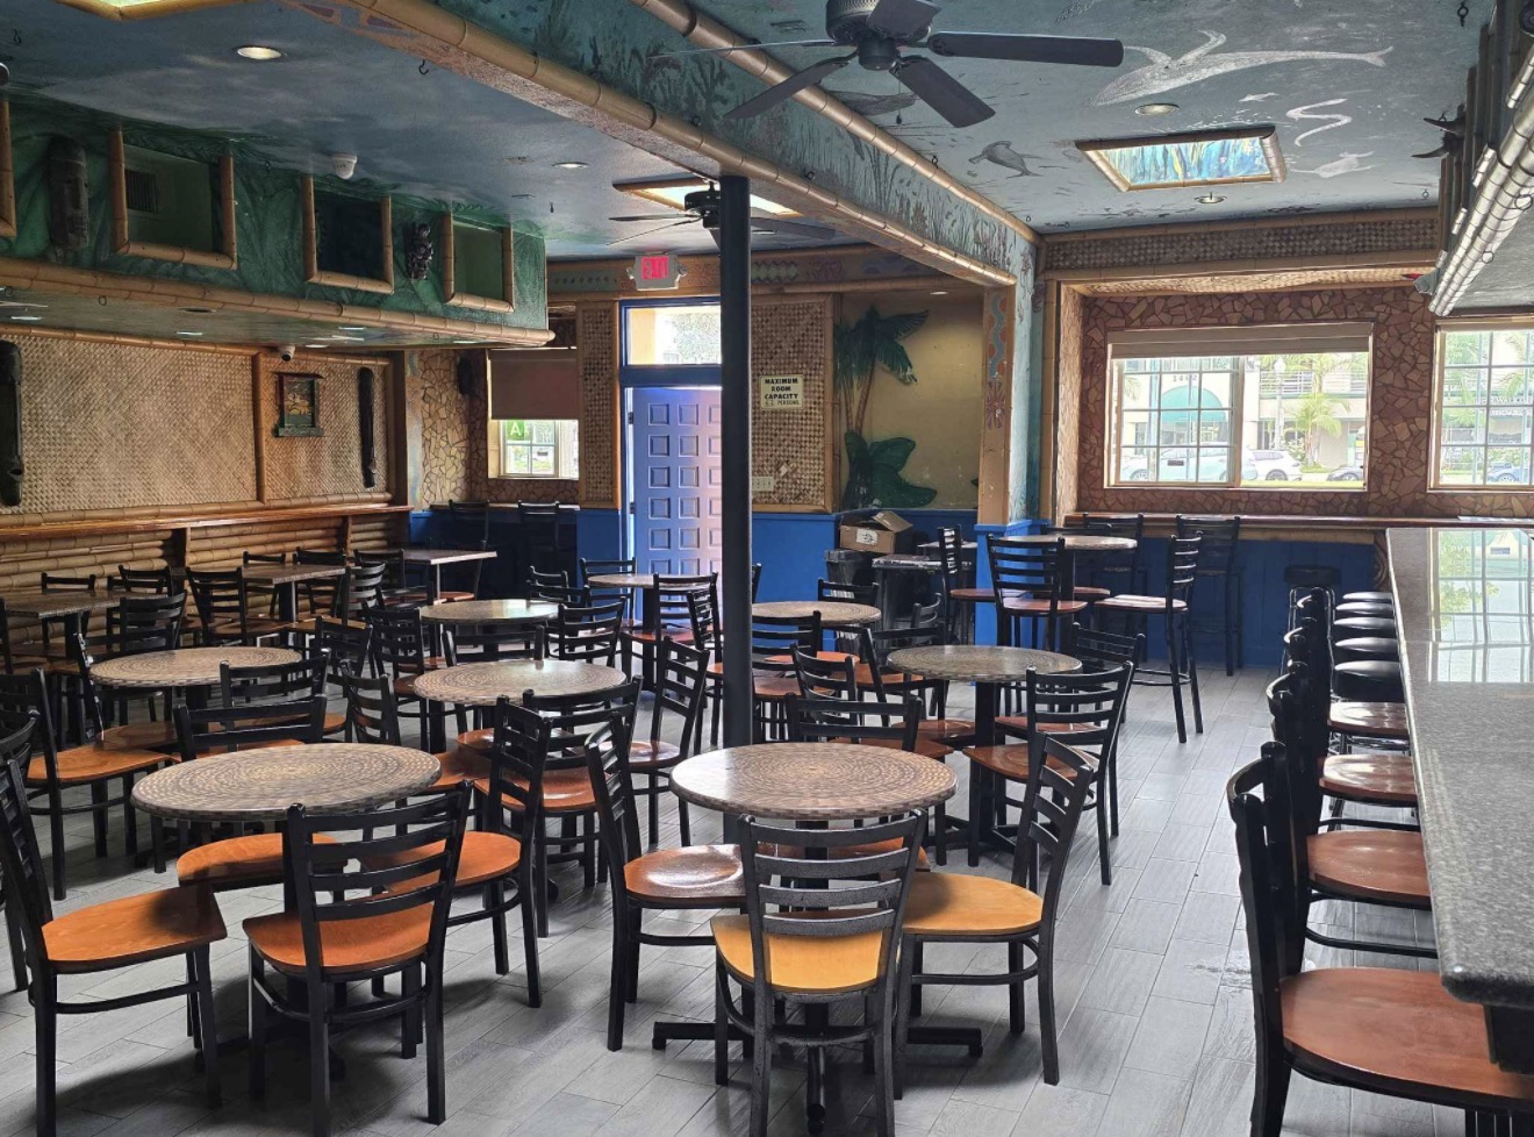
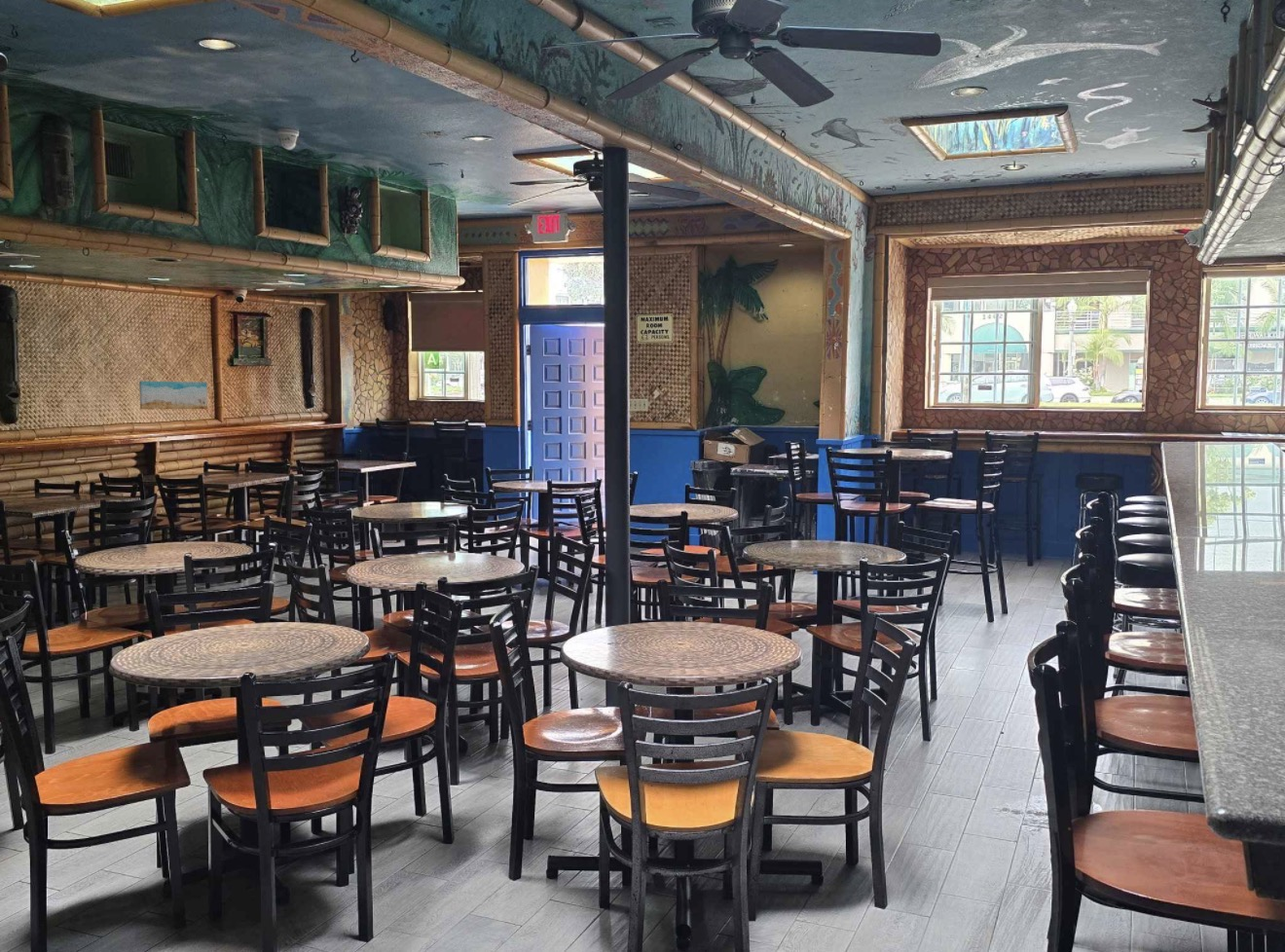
+ wall art [138,381,208,410]
